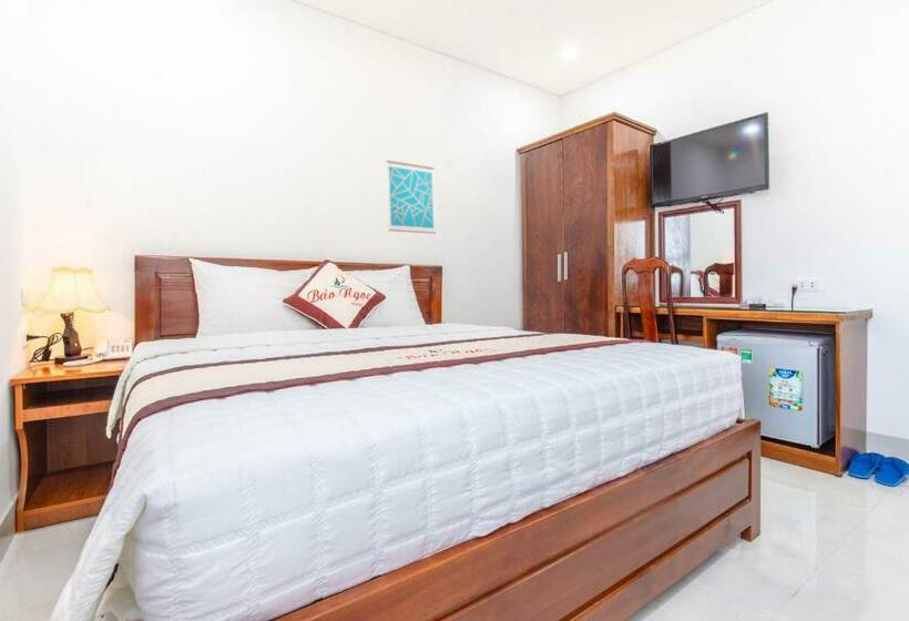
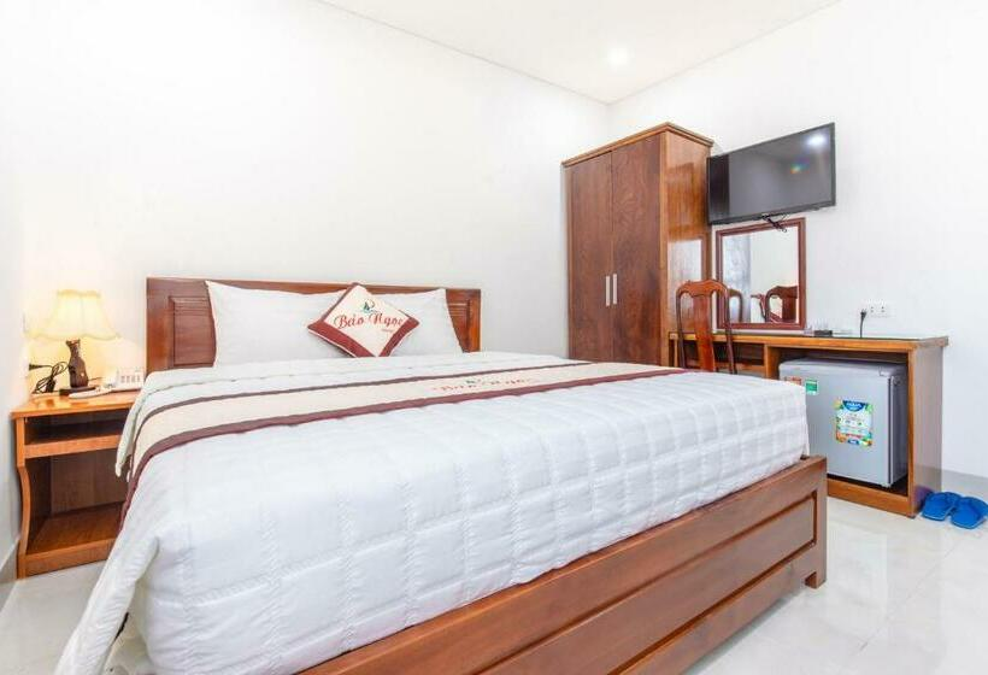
- wall art [386,160,437,235]
